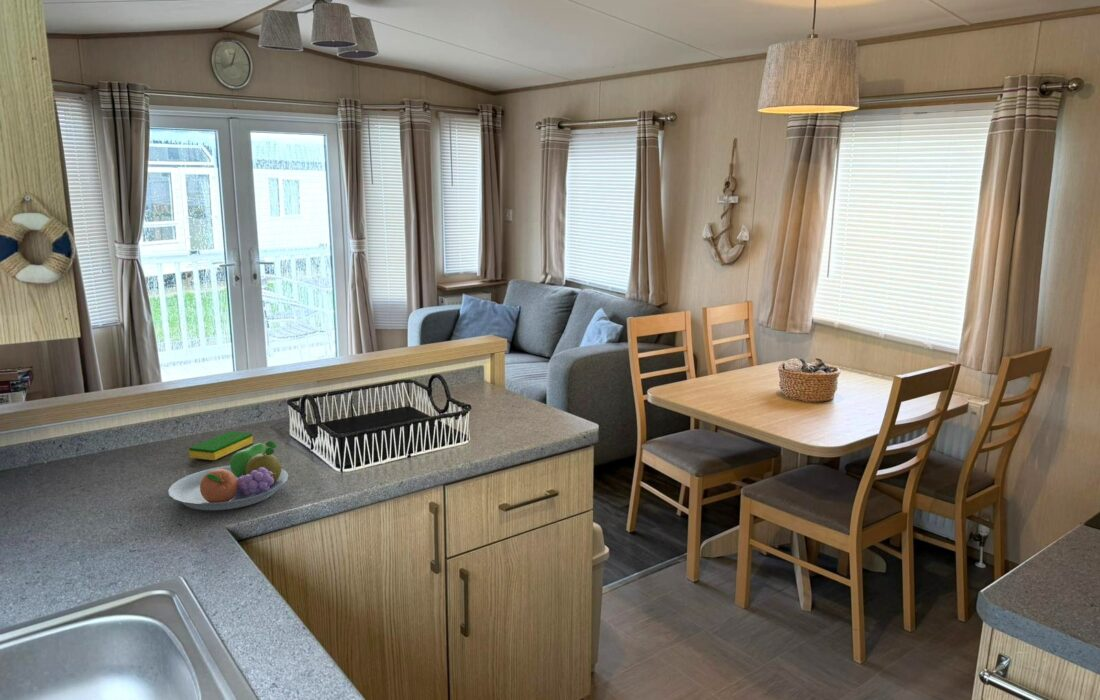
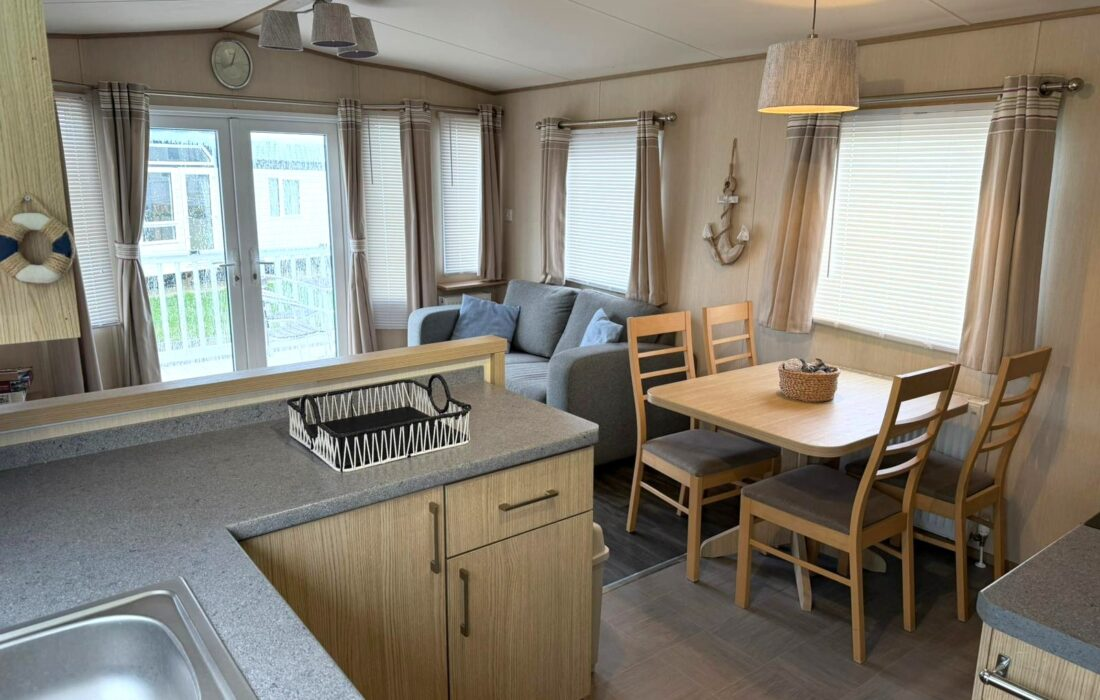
- dish sponge [188,431,254,461]
- fruit bowl [167,440,289,511]
